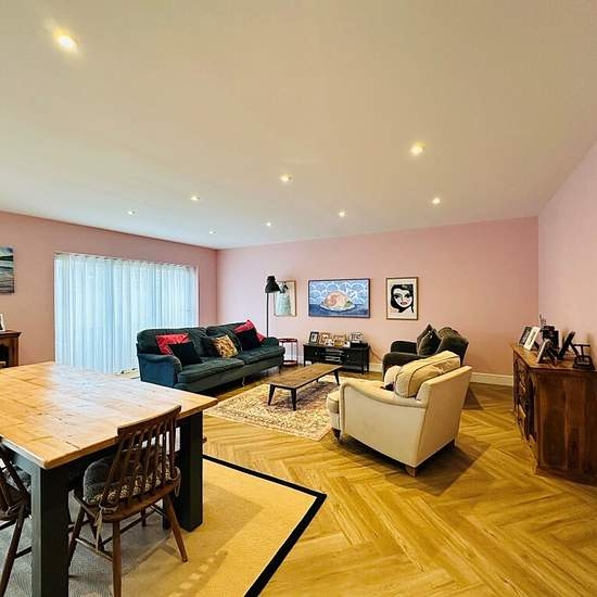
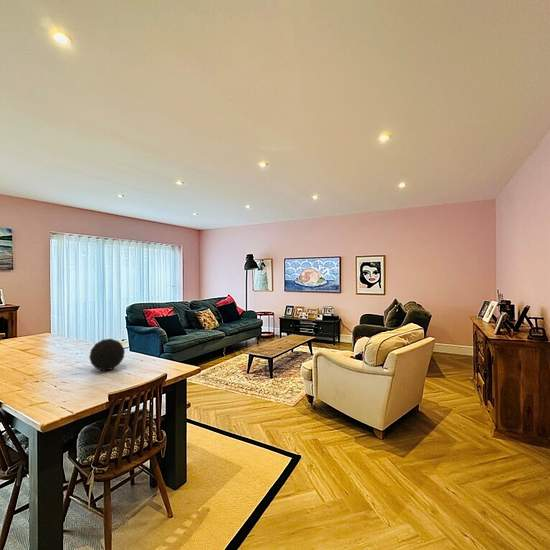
+ decorative orb [88,338,126,372]
